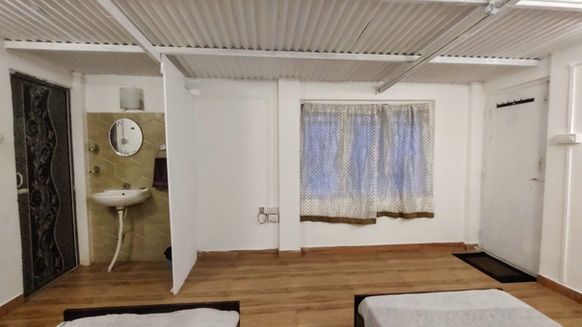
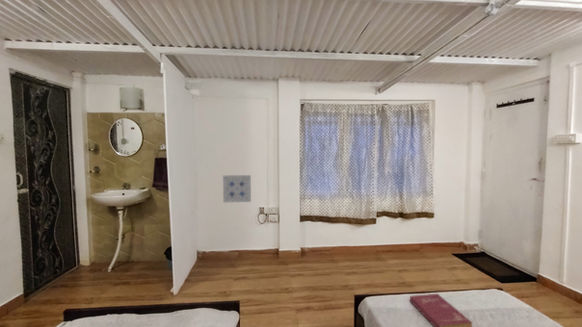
+ book [409,293,473,327]
+ wall art [222,174,252,204]
